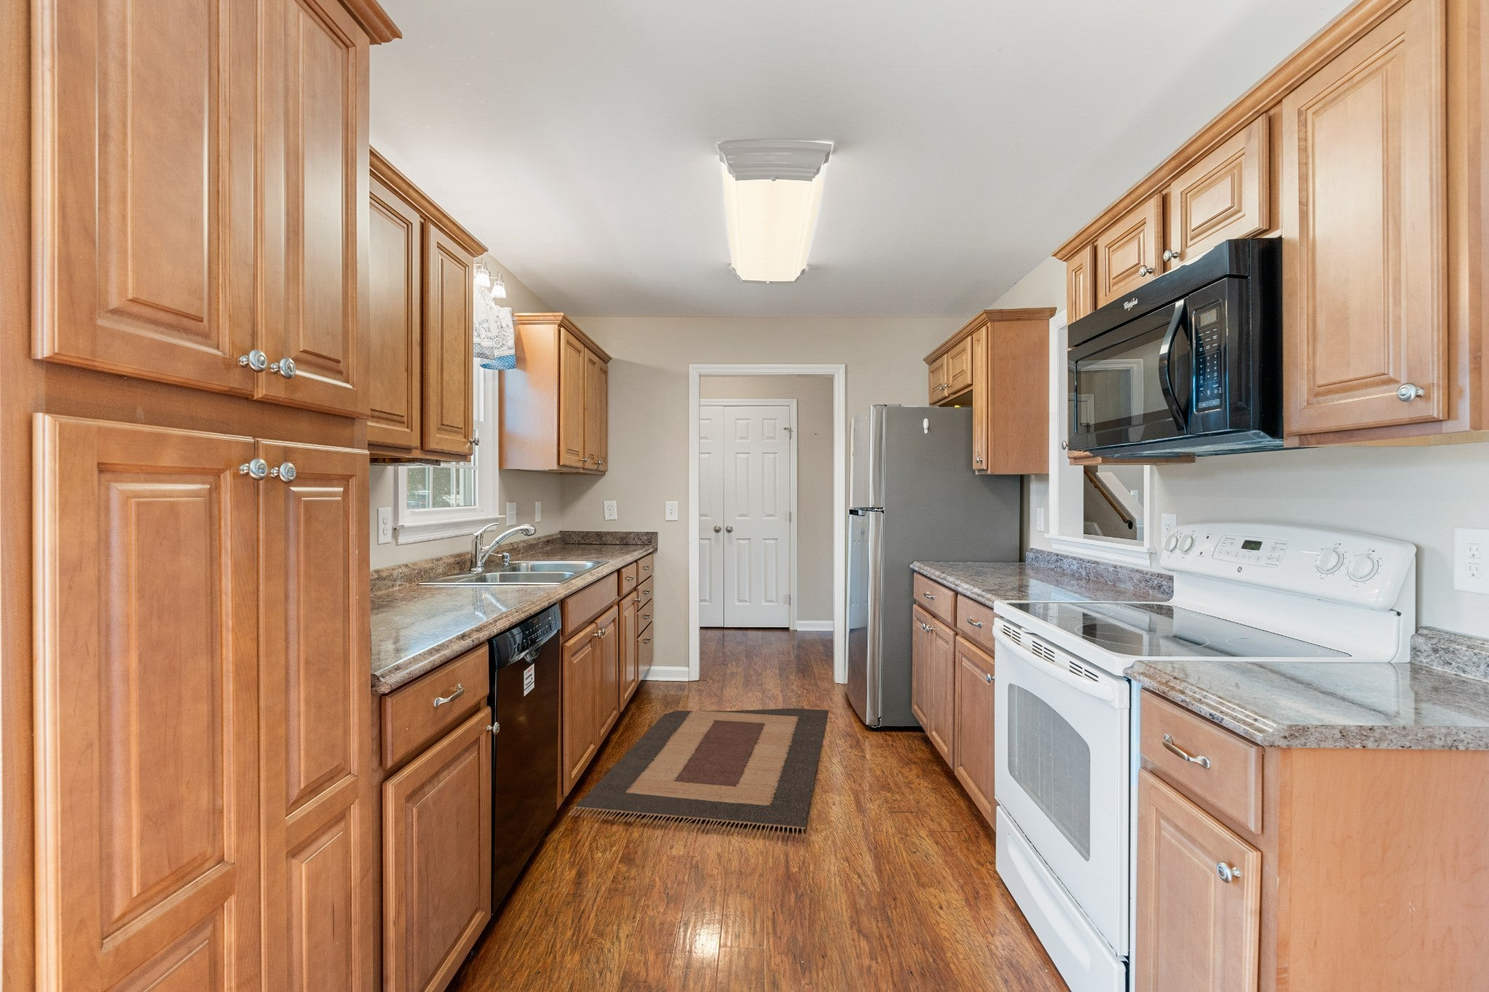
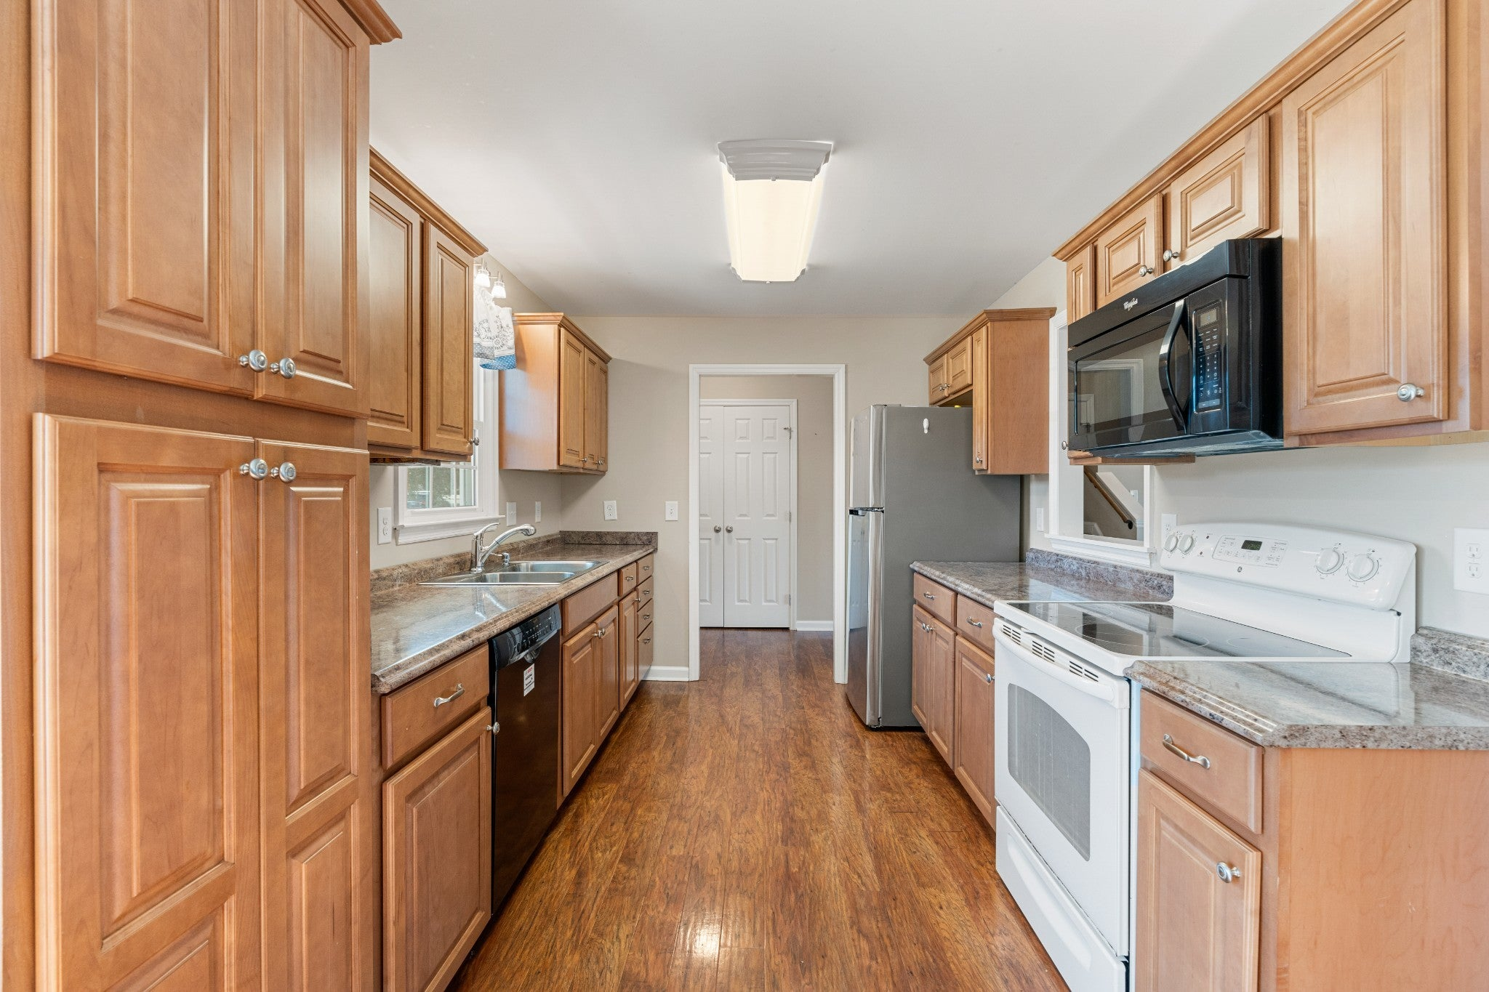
- rug [567,699,829,838]
